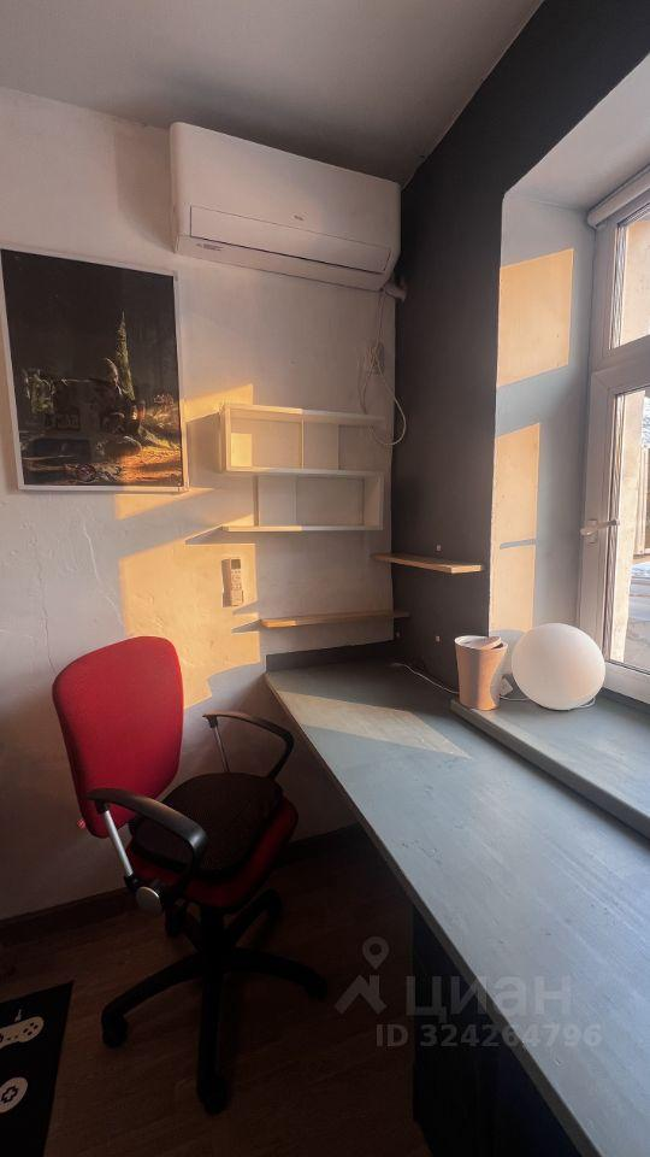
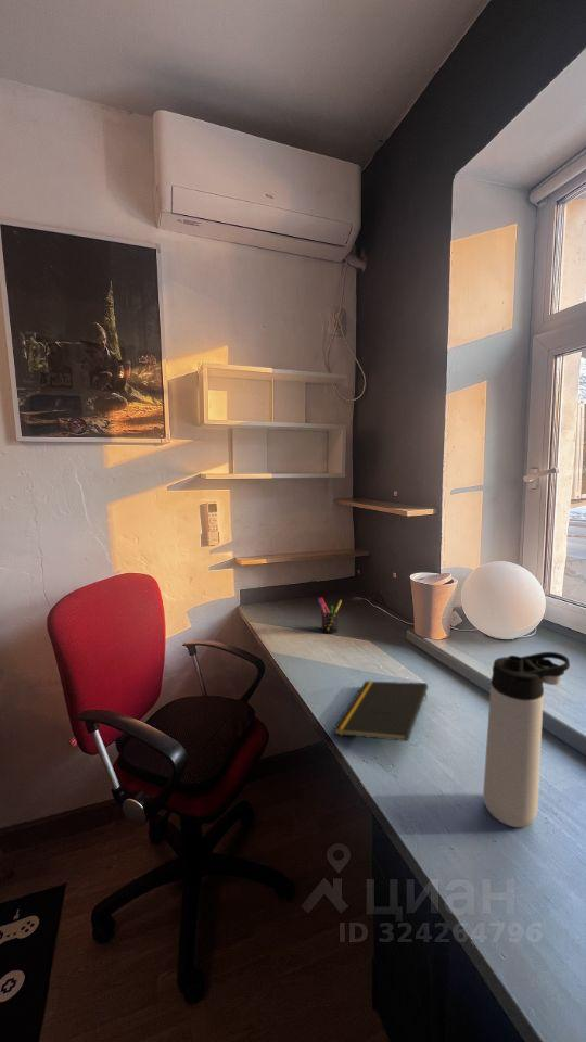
+ notepad [333,679,429,742]
+ pen holder [316,596,343,634]
+ thermos bottle [482,651,571,828]
